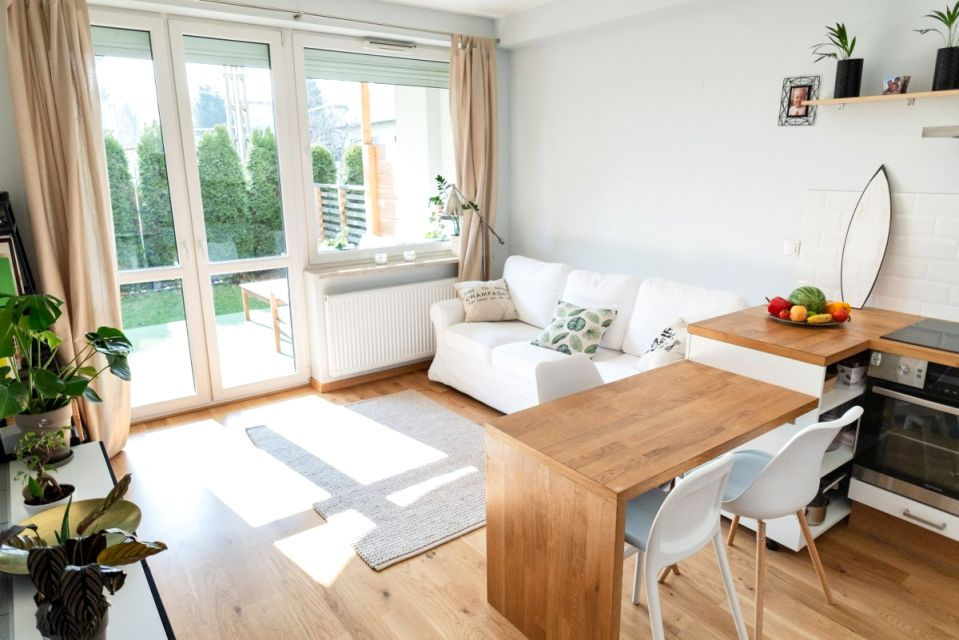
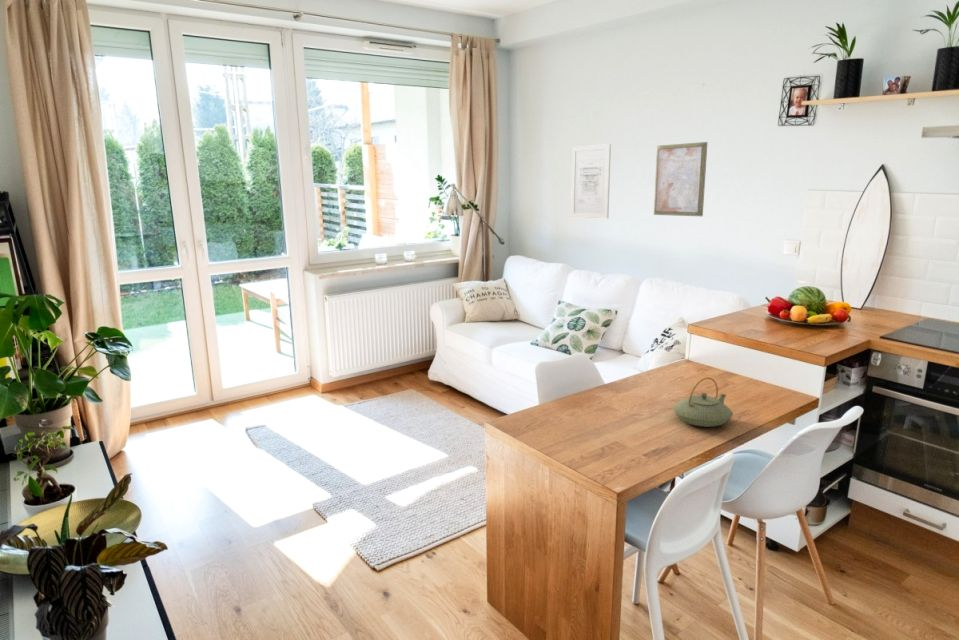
+ teapot [672,377,734,428]
+ wall art [570,143,612,220]
+ wall art [653,141,708,217]
